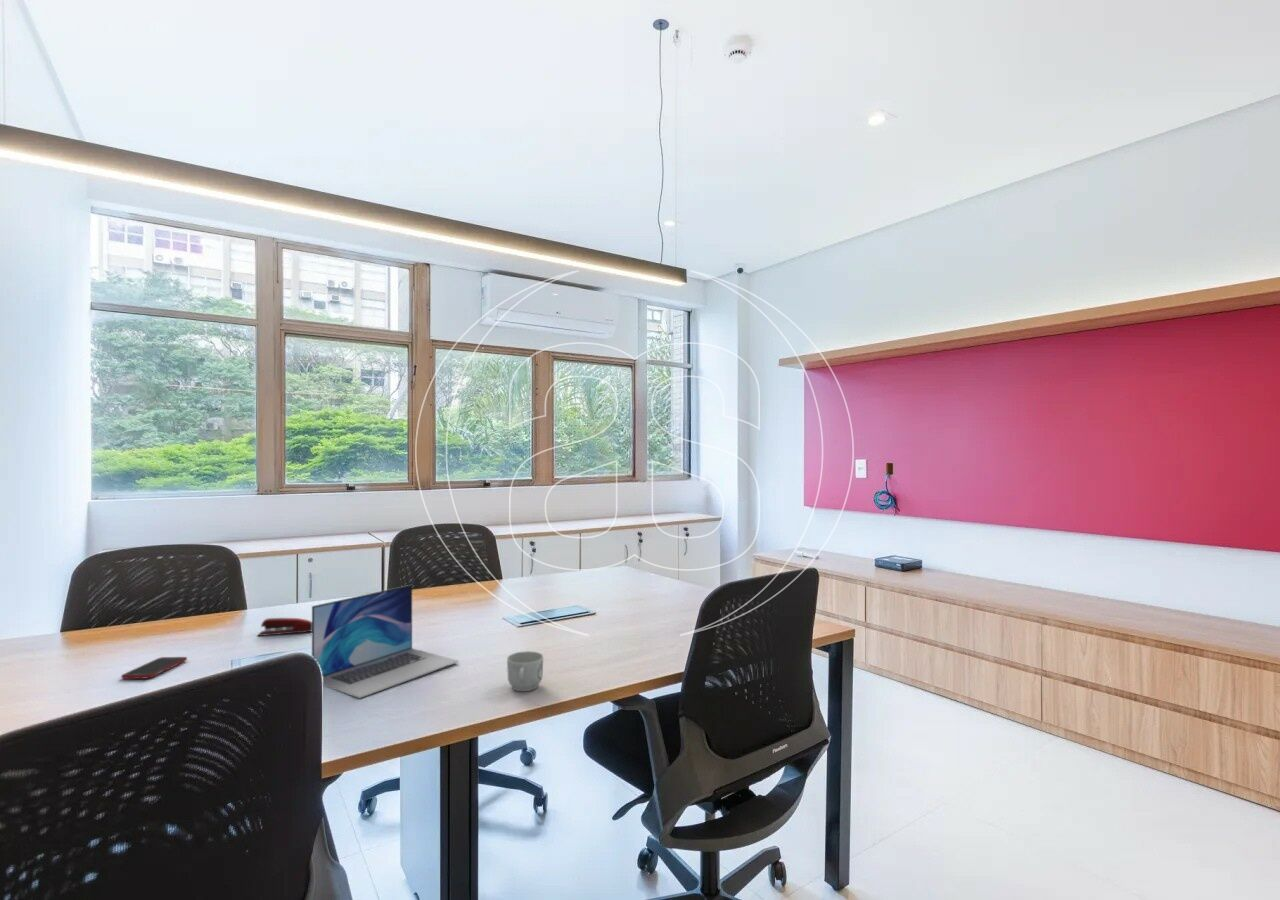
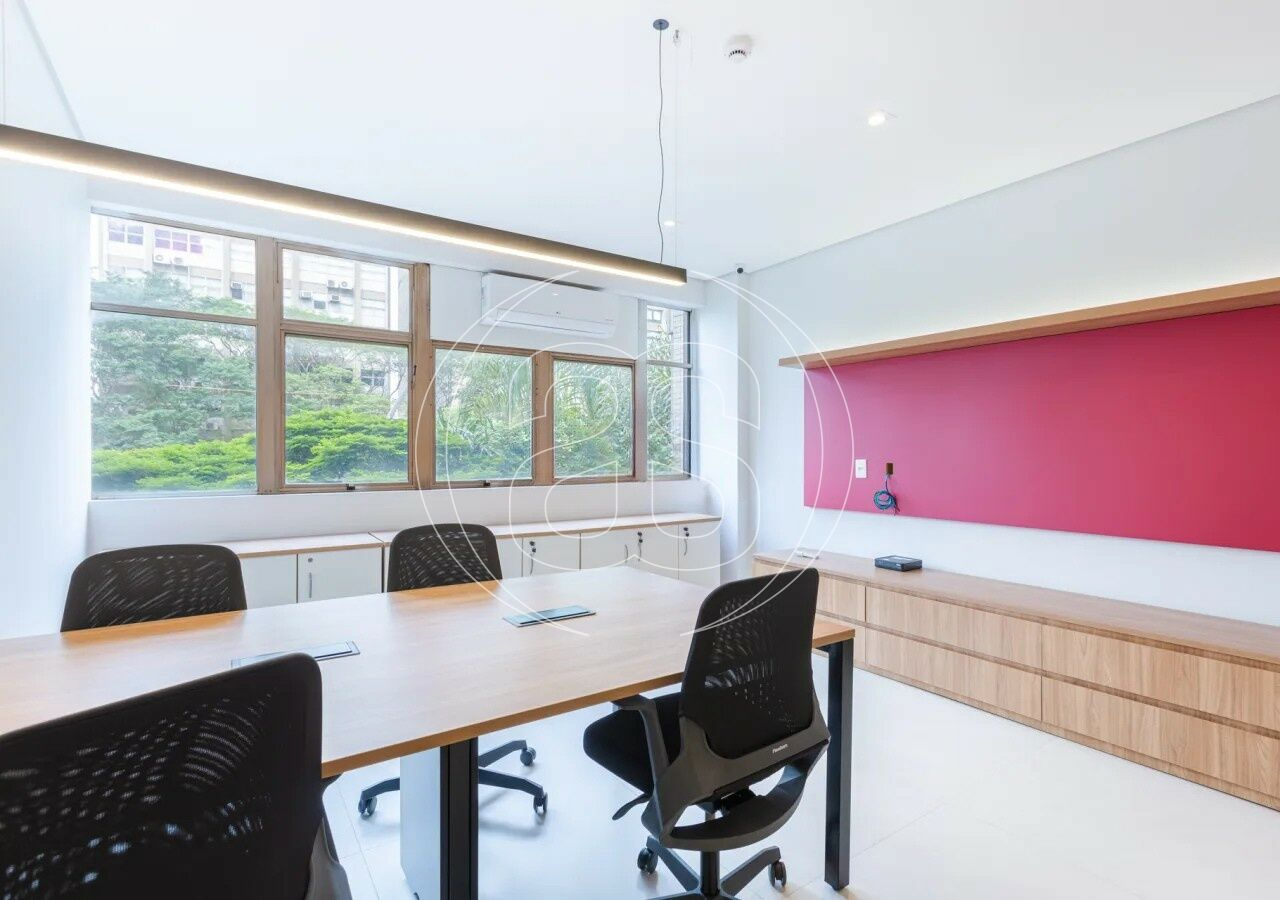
- stapler [257,617,312,637]
- mug [506,650,544,692]
- cell phone [120,656,188,680]
- laptop [311,584,460,699]
